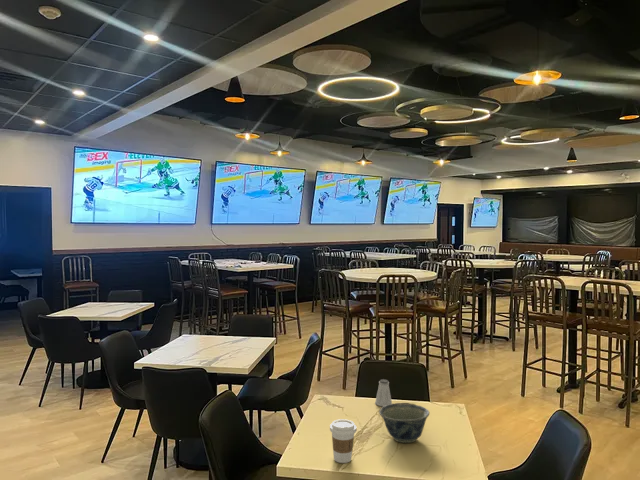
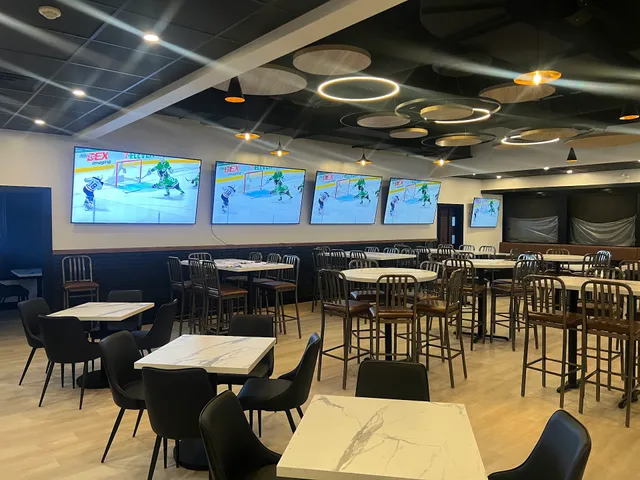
- coffee cup [329,418,357,464]
- bowl [378,402,430,444]
- saltshaker [374,378,393,407]
